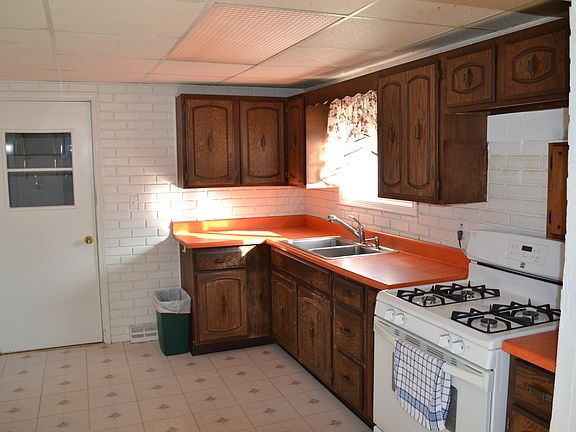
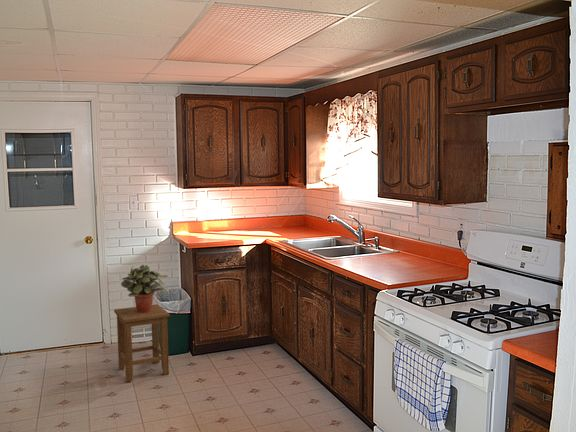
+ potted plant [120,264,169,313]
+ stool [113,303,171,383]
